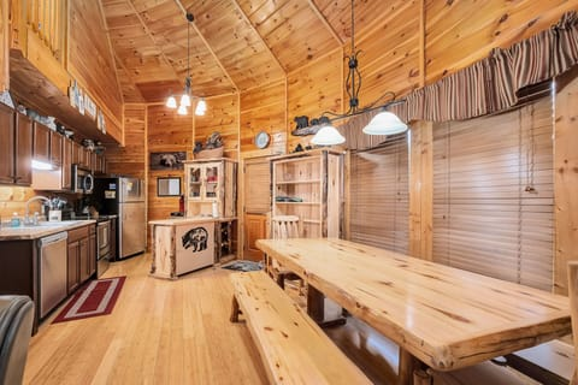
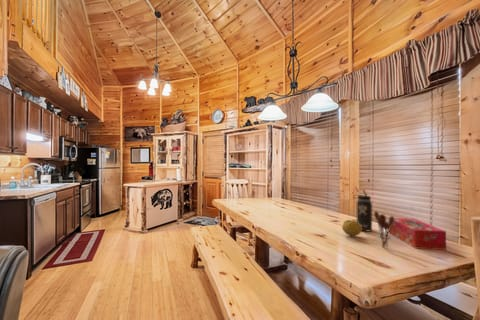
+ utensil holder [373,210,395,250]
+ thermos bottle [352,189,373,232]
+ fruit [341,219,362,237]
+ tissue box [389,217,447,251]
